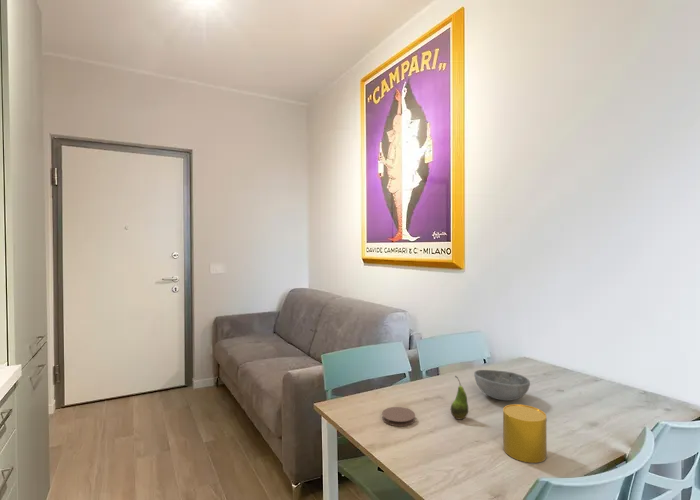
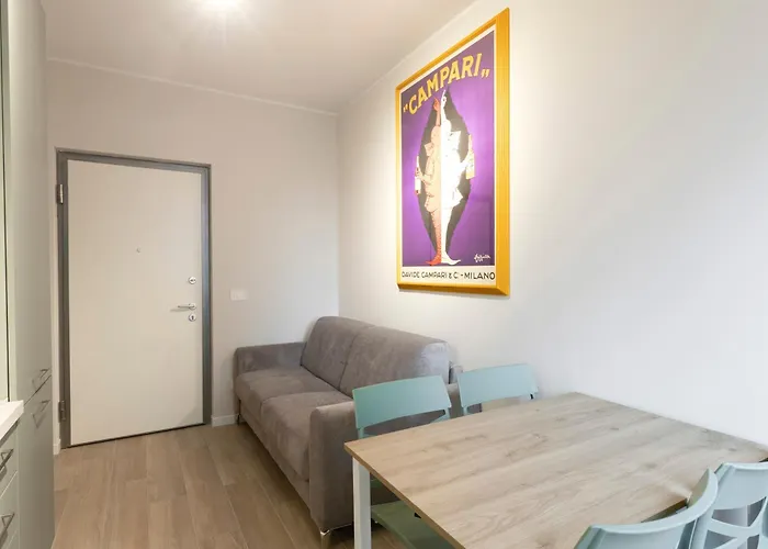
- cup [502,403,548,464]
- bowl [473,369,531,402]
- fruit [450,375,469,421]
- coaster [381,406,416,427]
